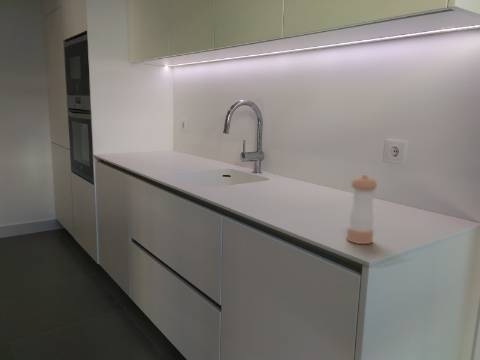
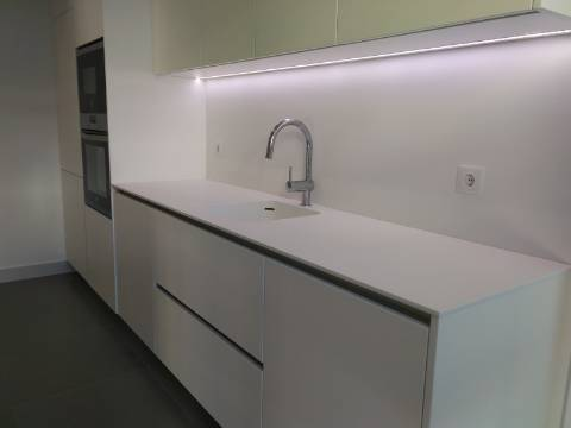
- pepper shaker [346,174,378,245]
